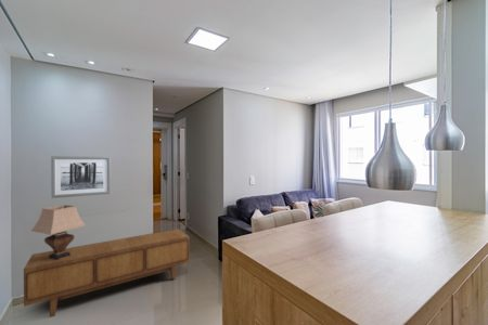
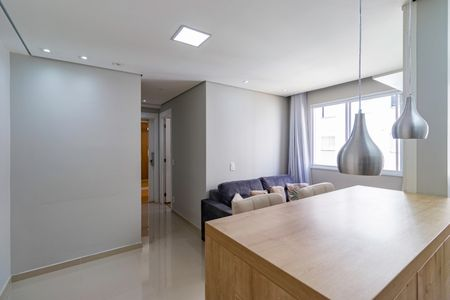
- wall art [50,155,112,199]
- table lamp [30,204,87,260]
- sideboard [23,227,191,318]
